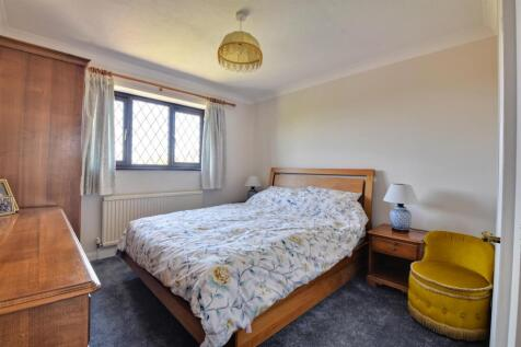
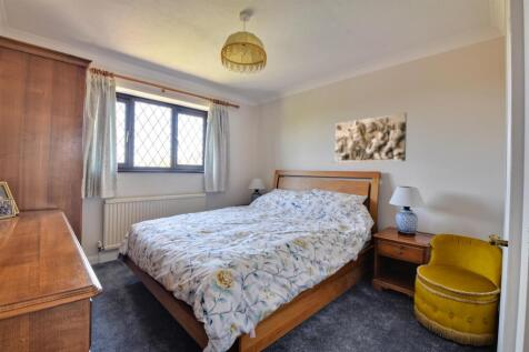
+ relief sculpture [330,111,408,164]
